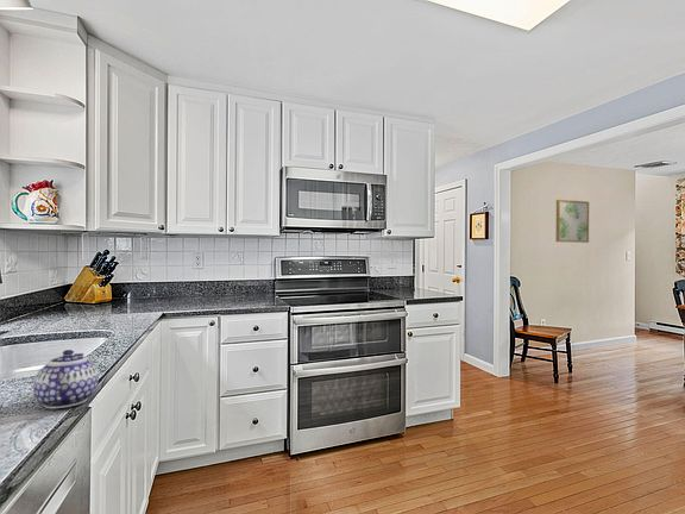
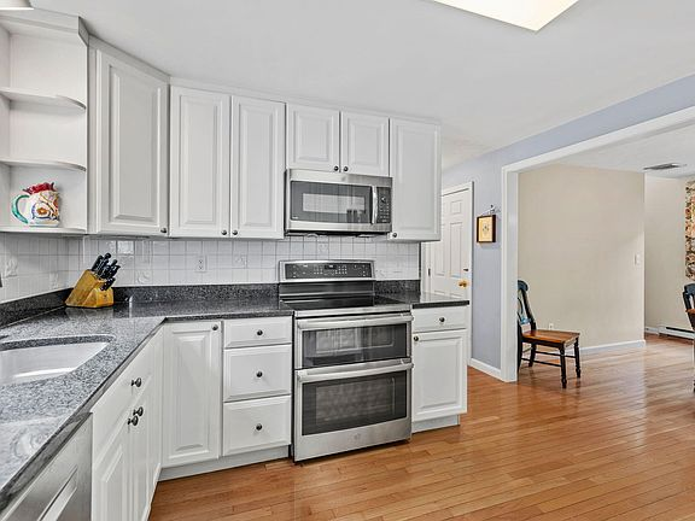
- wall art [554,199,590,244]
- teapot [32,349,100,409]
